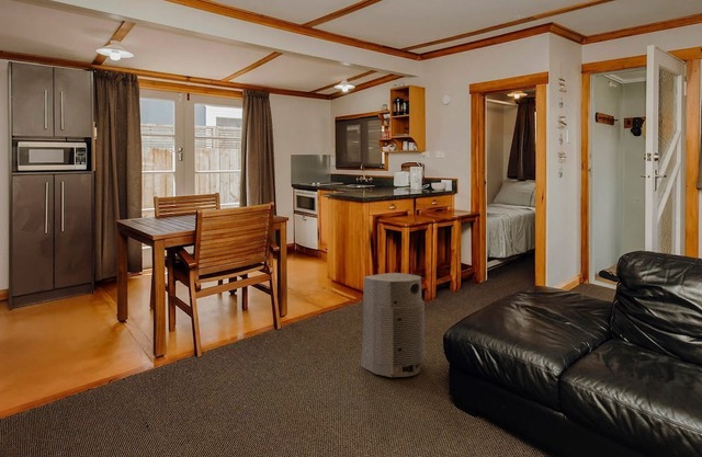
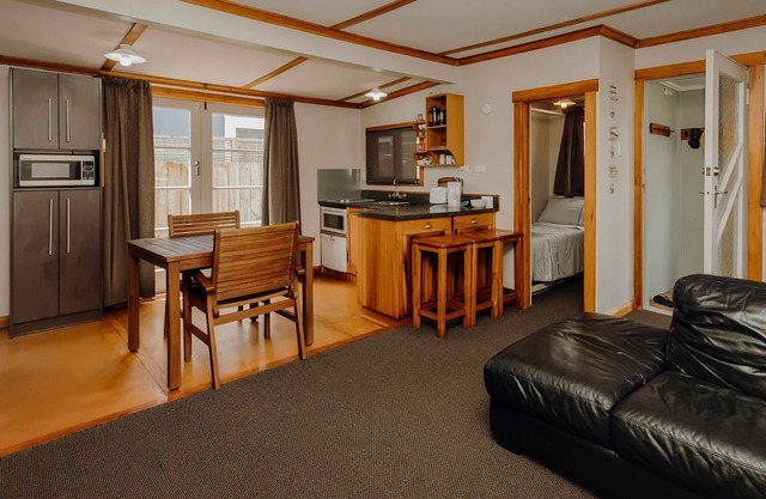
- air purifier [360,272,426,378]
